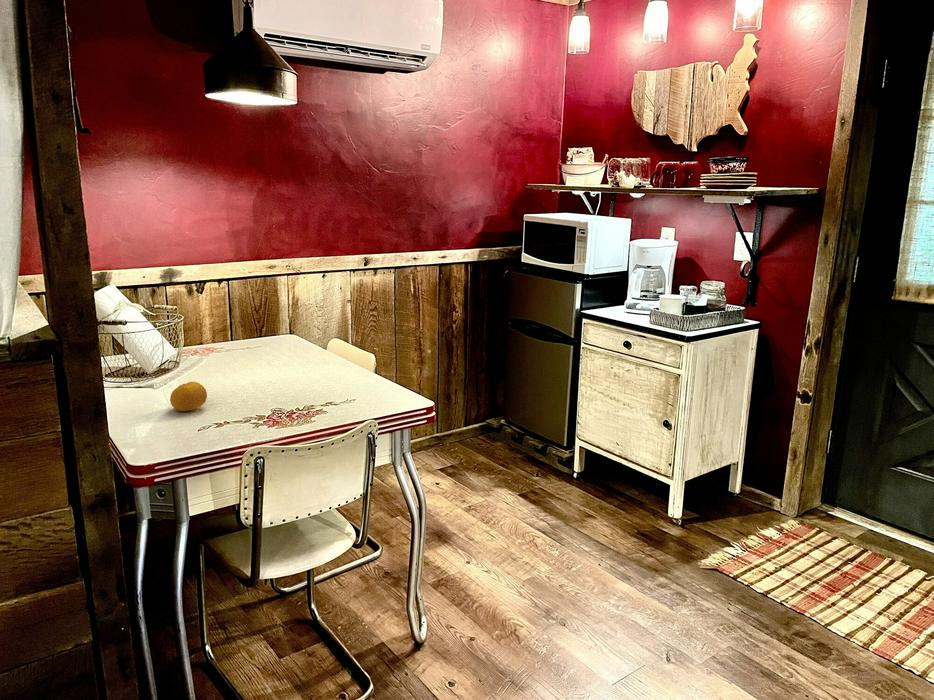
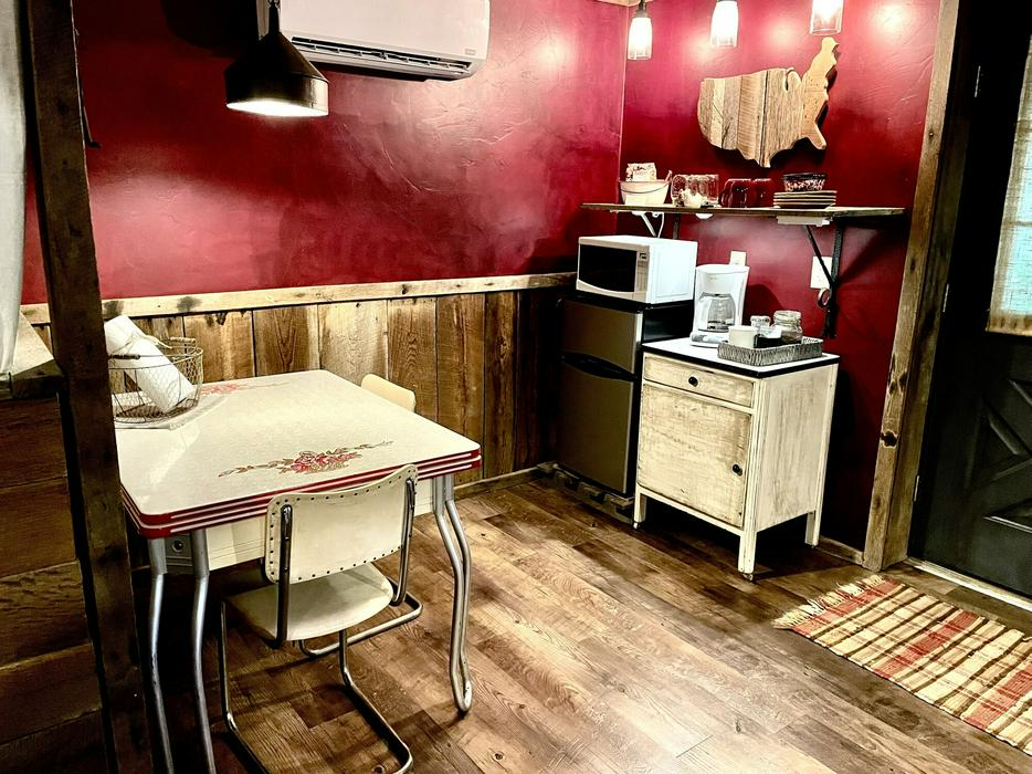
- fruit [169,381,208,412]
